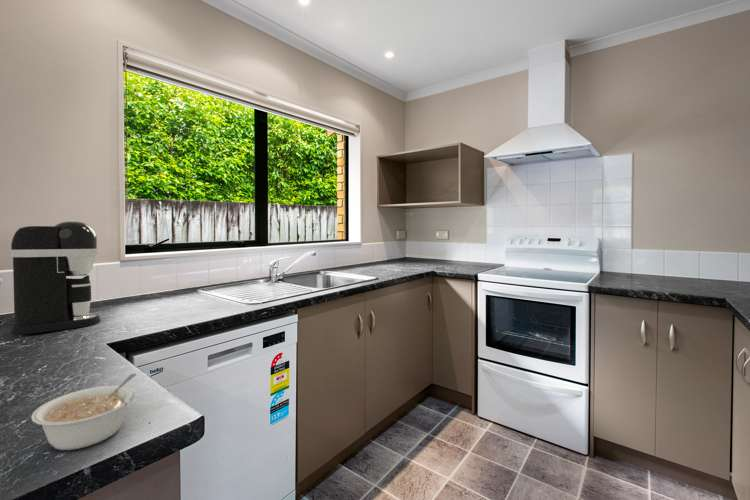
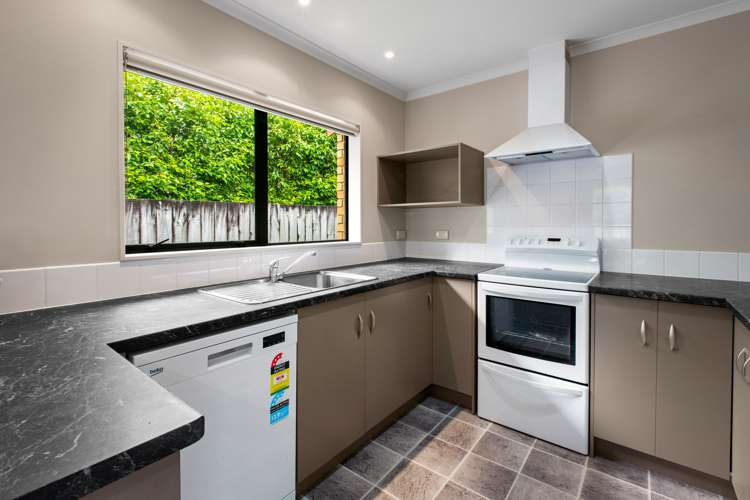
- coffee maker [9,220,101,335]
- legume [30,373,137,451]
